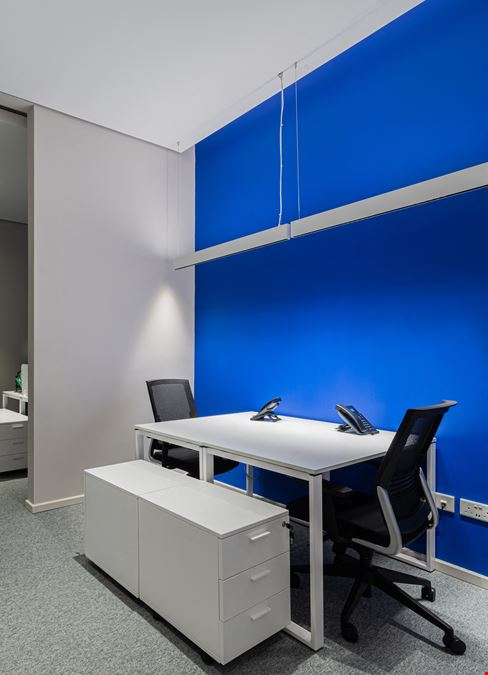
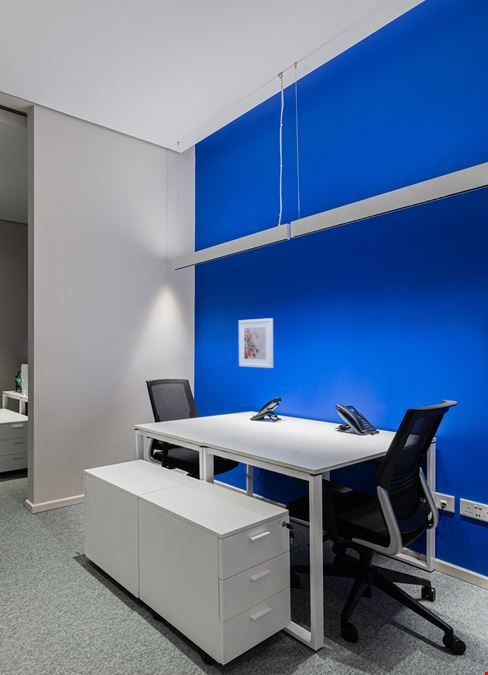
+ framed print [238,317,274,369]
